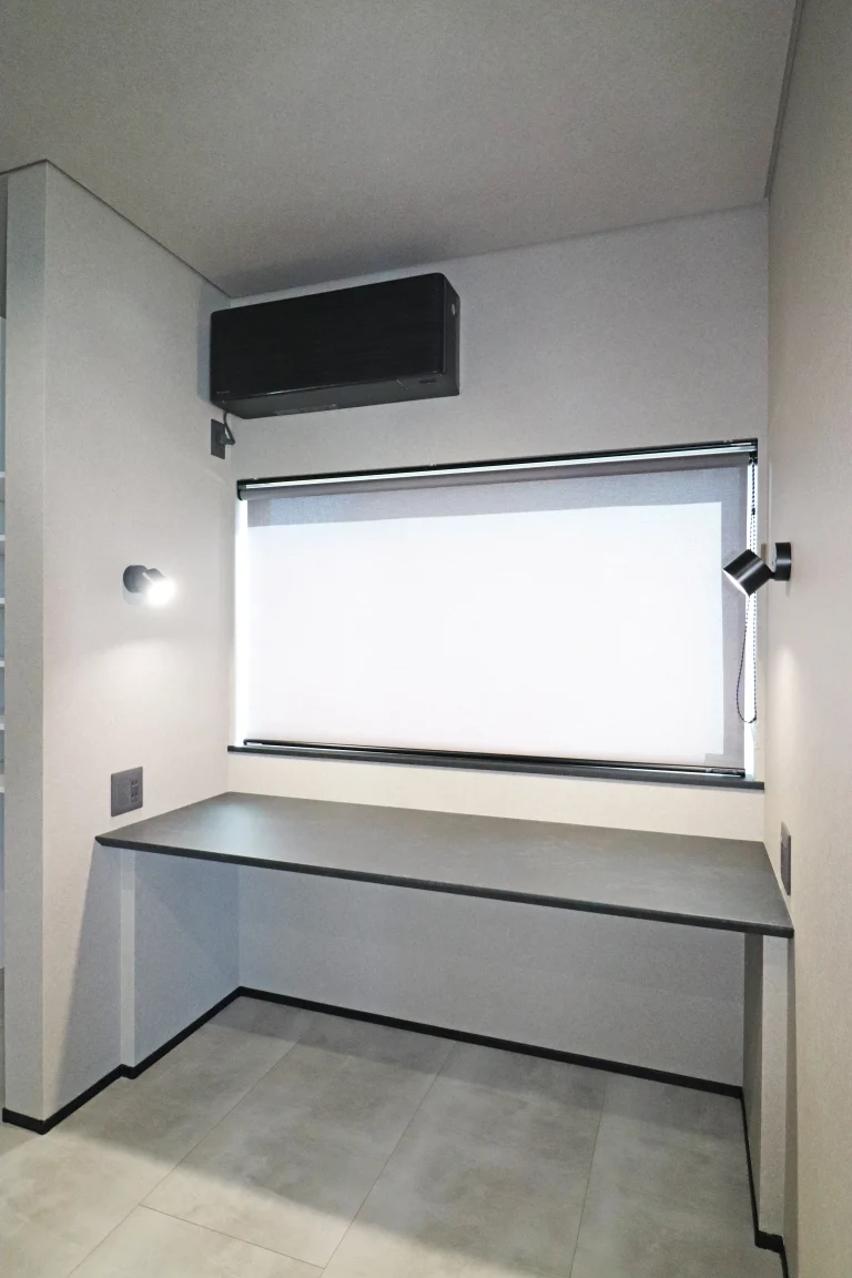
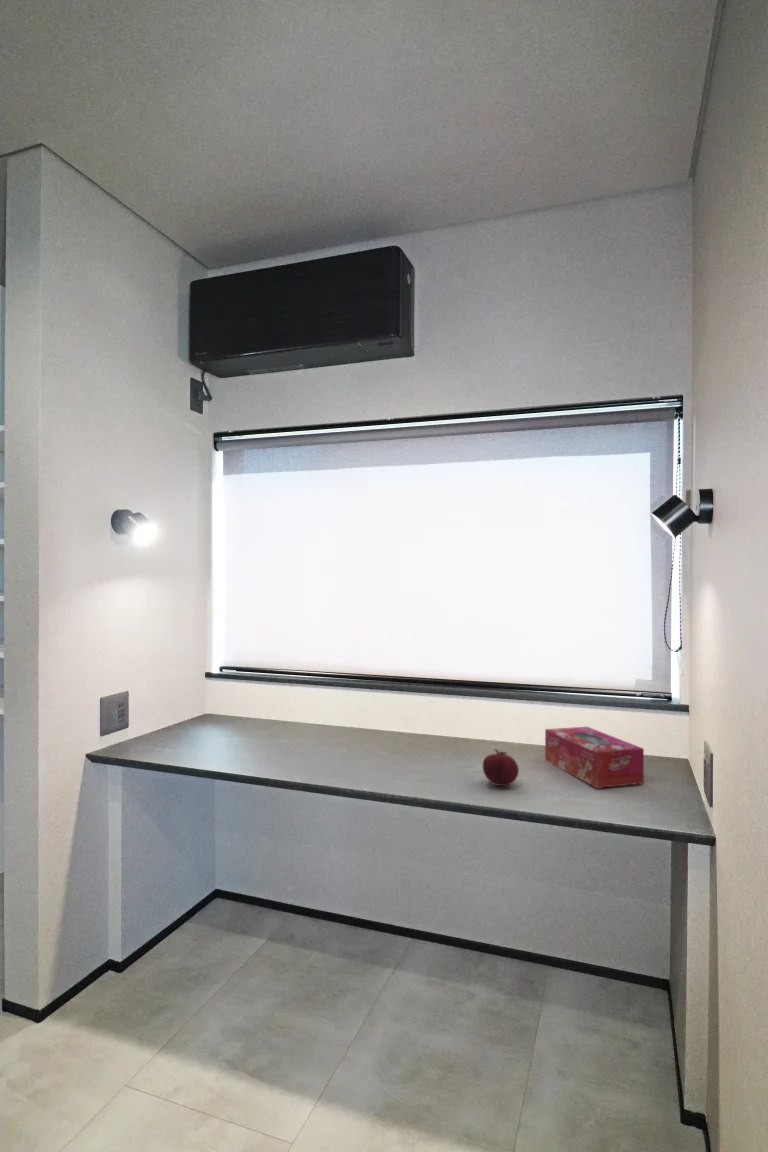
+ tissue box [544,726,645,789]
+ fruit [482,748,520,787]
